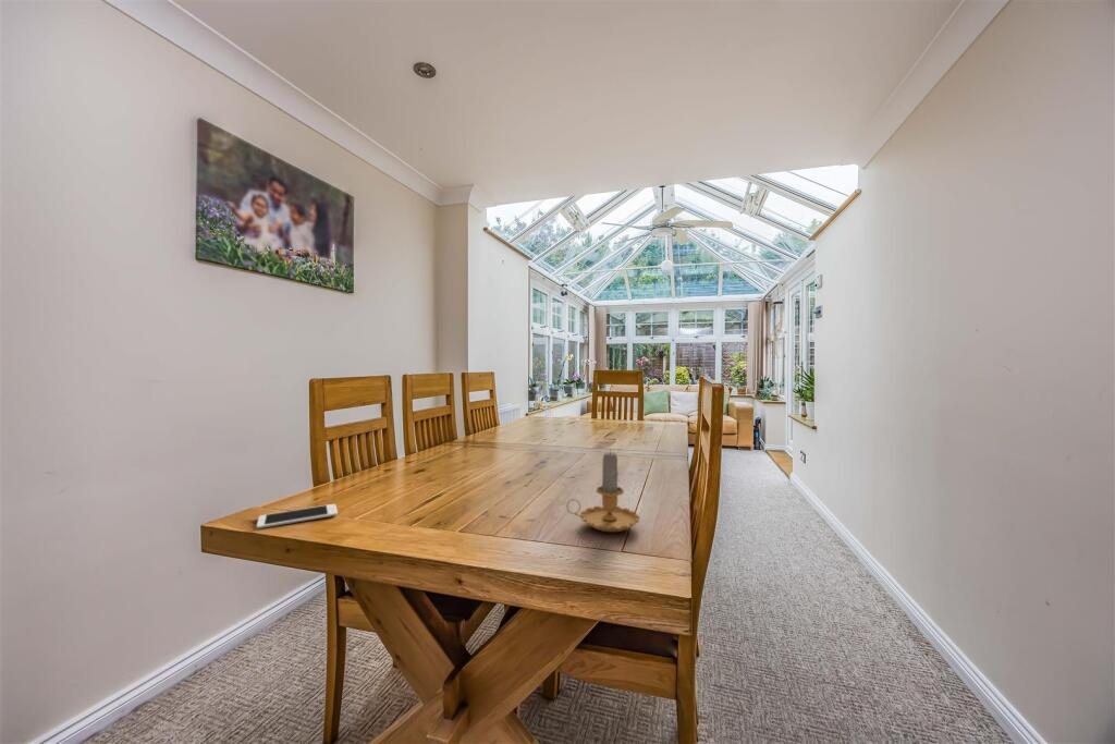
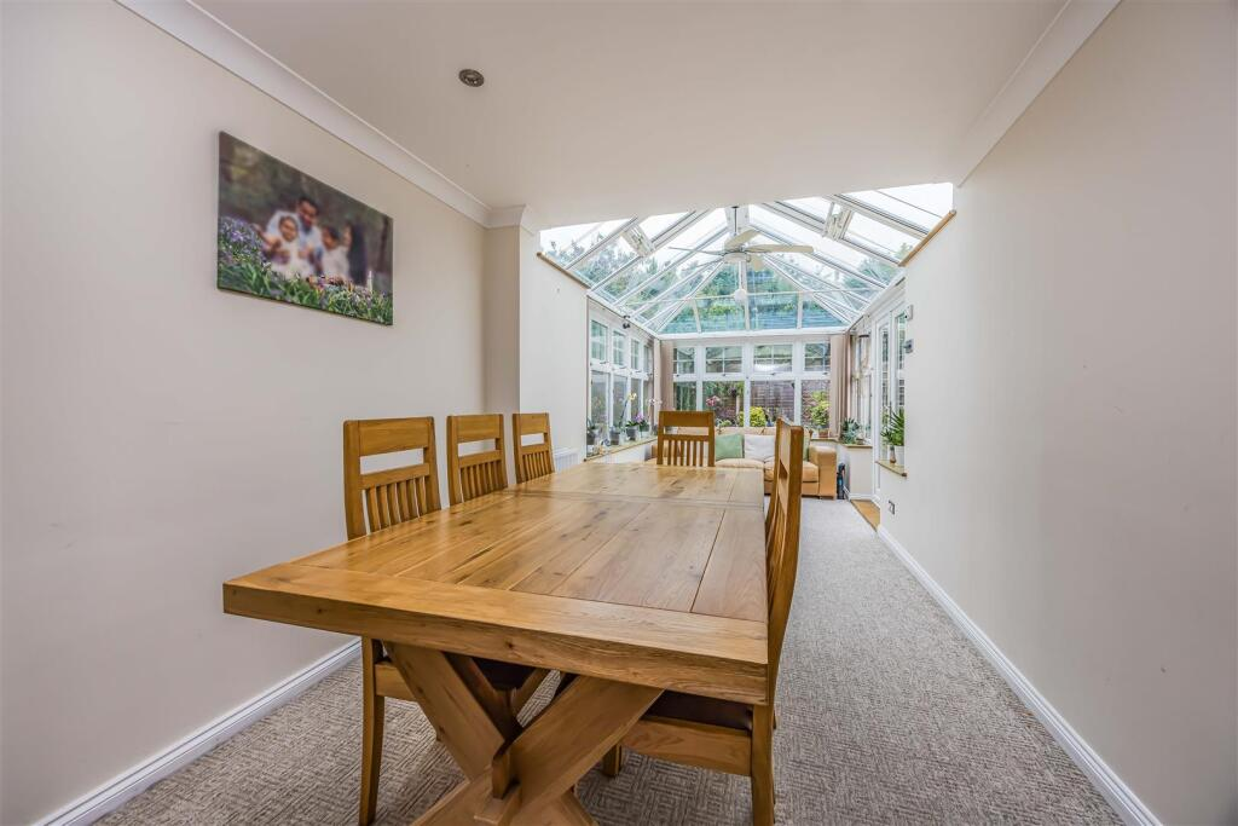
- candle [565,449,641,533]
- cell phone [256,503,339,529]
